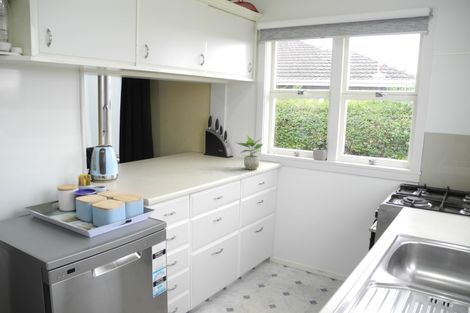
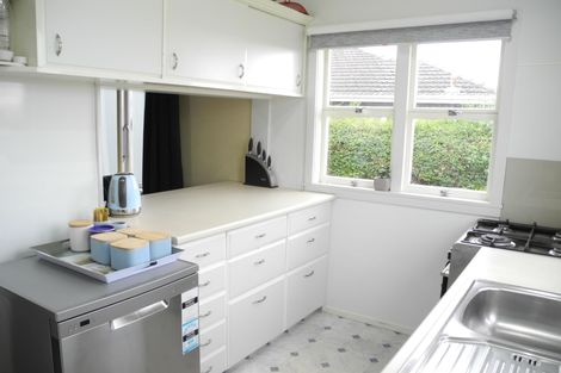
- potted plant [236,135,265,171]
